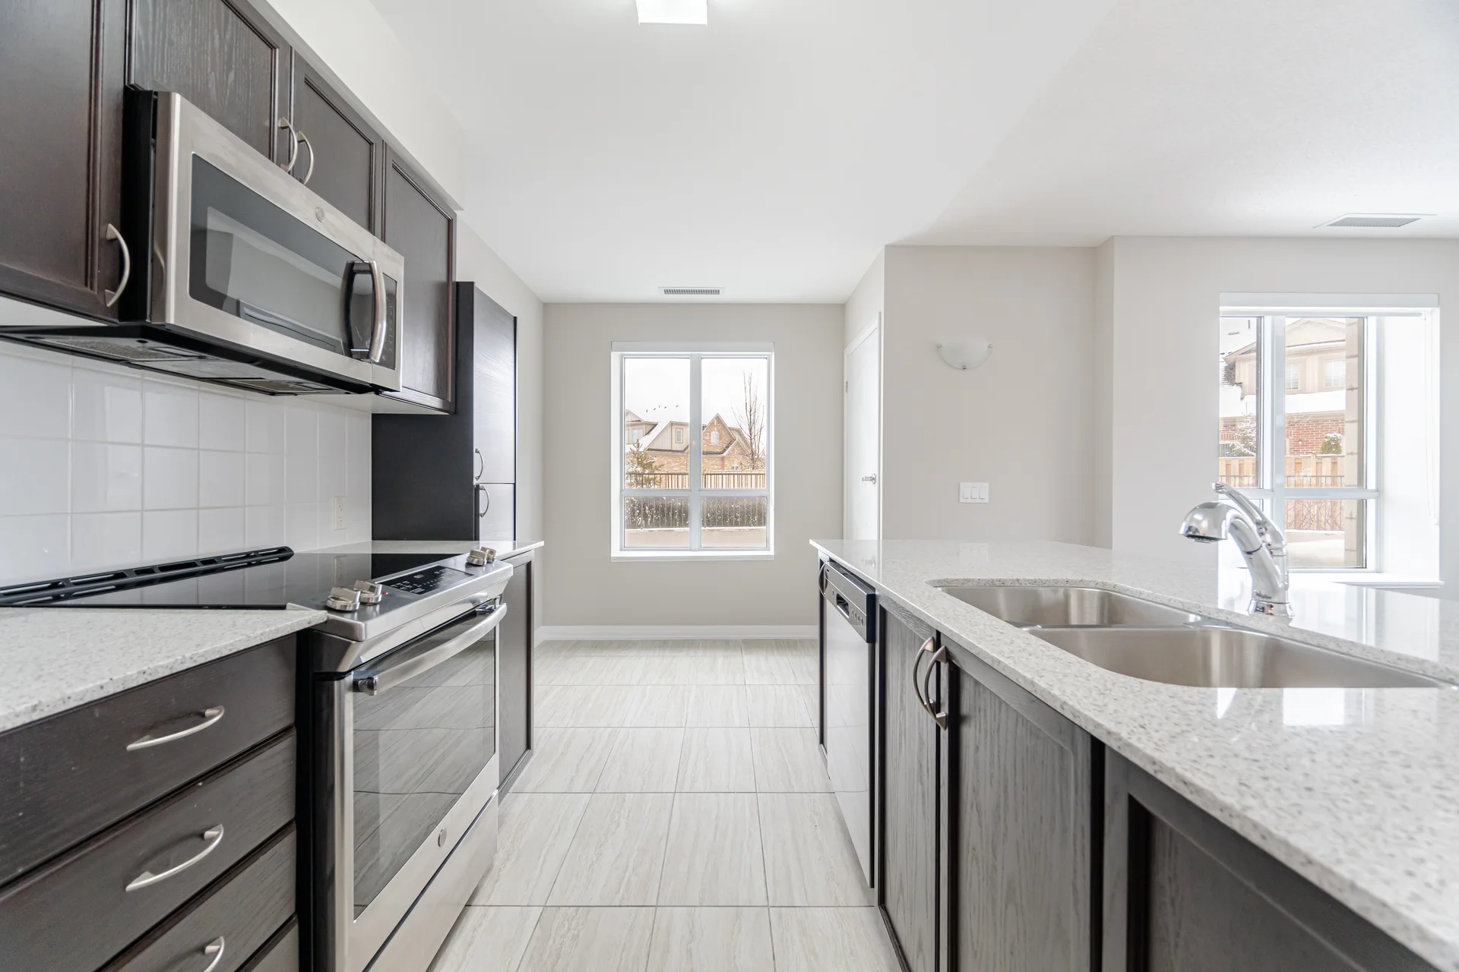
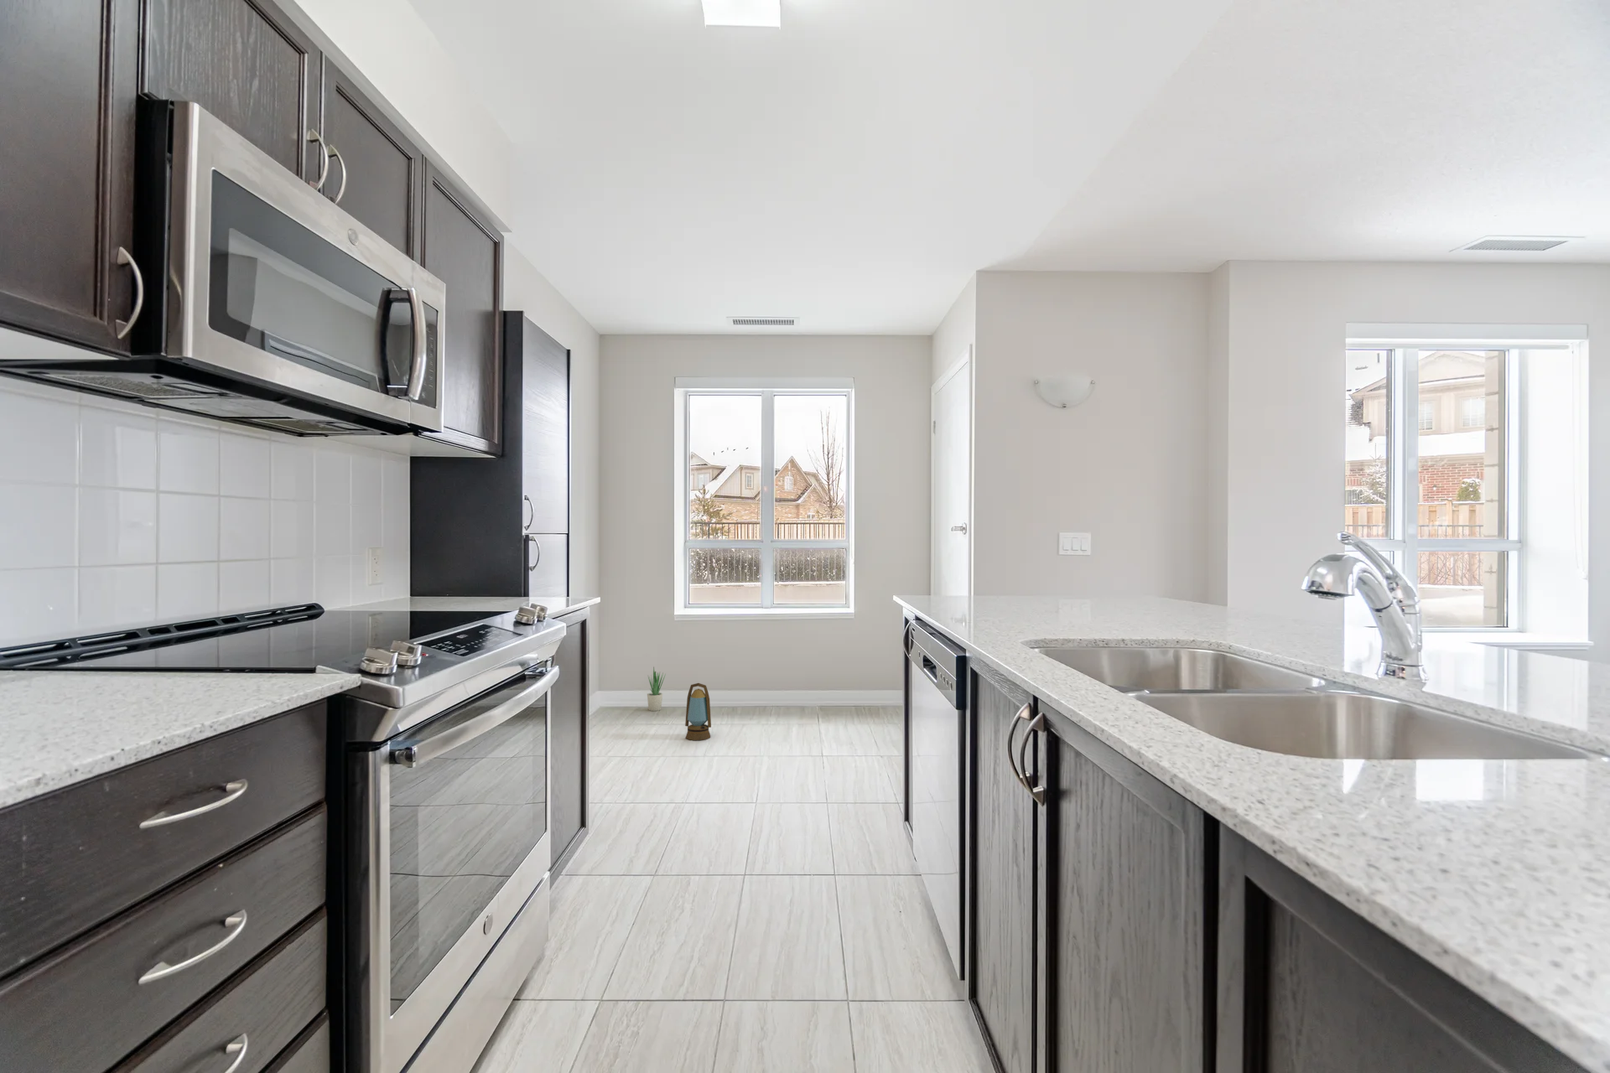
+ potted plant [647,666,666,711]
+ lantern [684,683,712,741]
